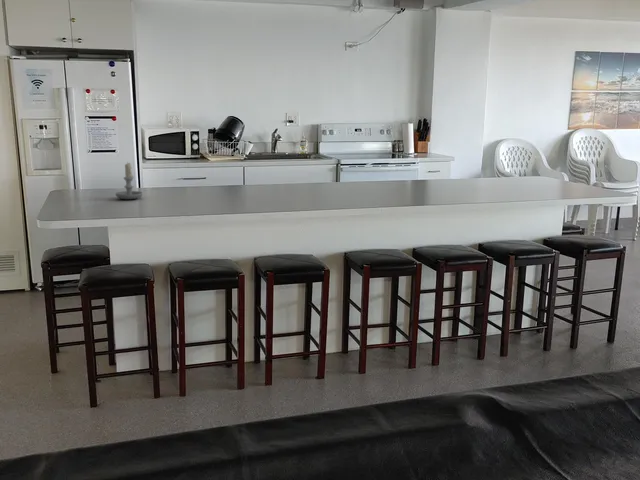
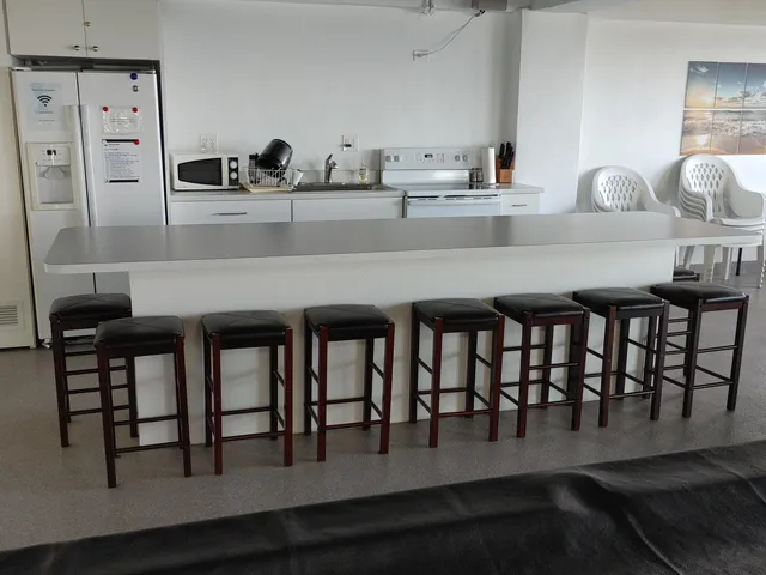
- candle [115,161,144,200]
